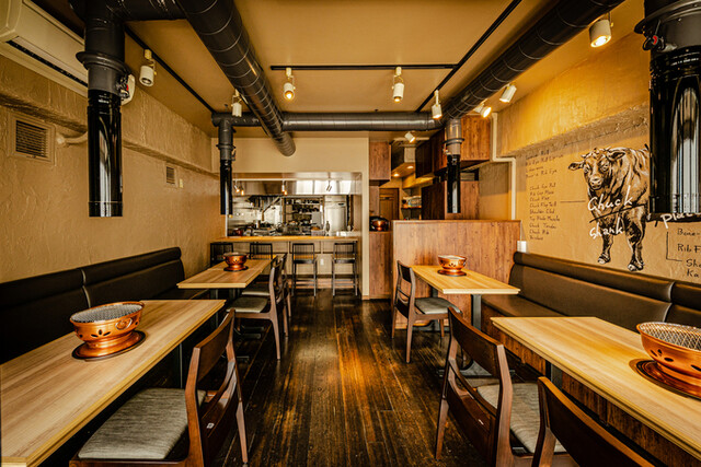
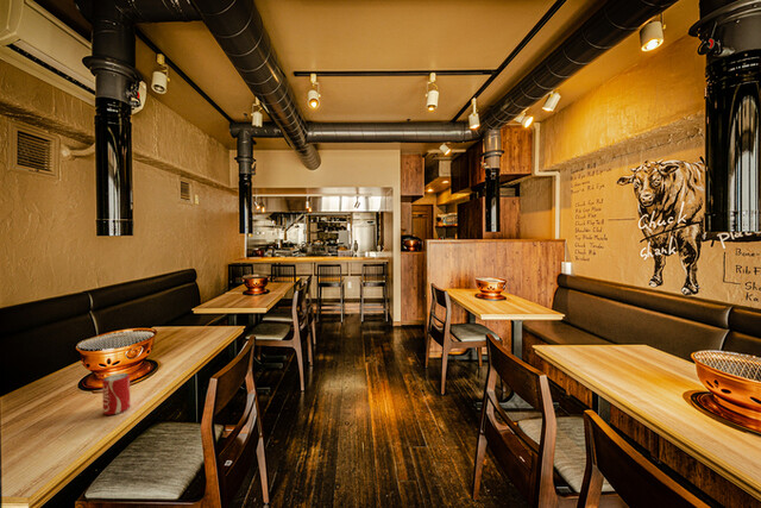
+ beverage can [101,372,132,416]
